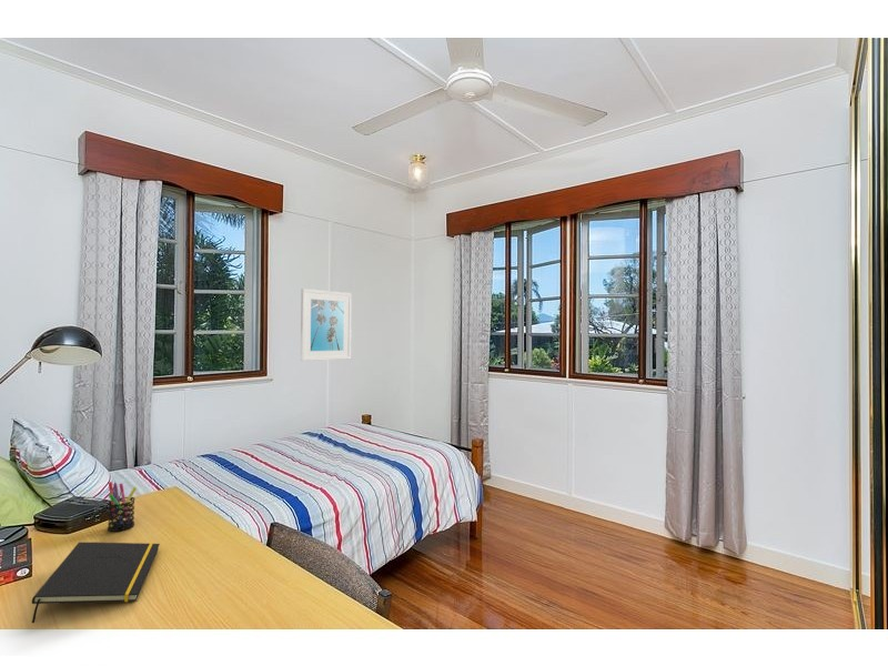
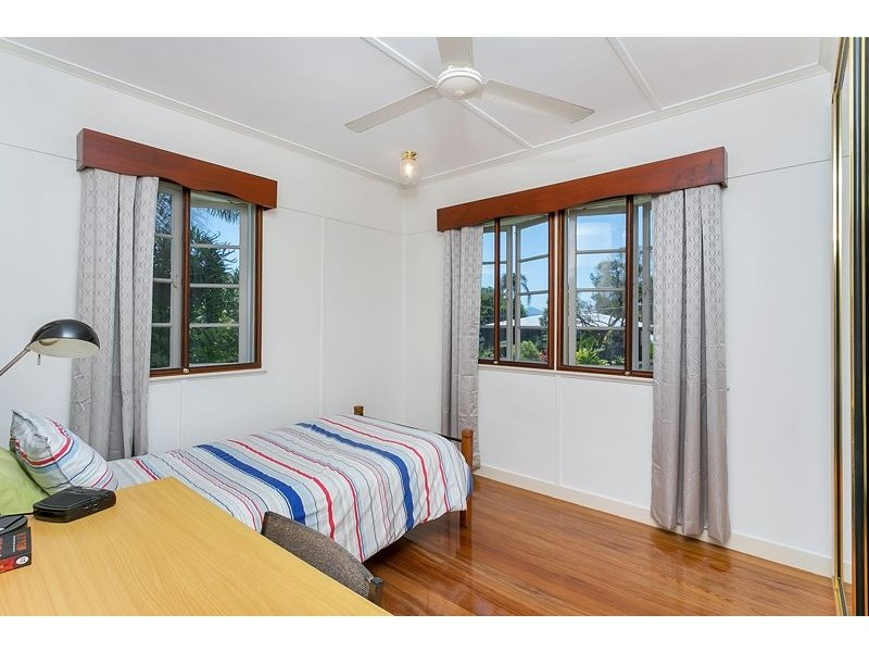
- pen holder [107,481,139,533]
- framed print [300,287,353,362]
- notepad [31,541,161,624]
